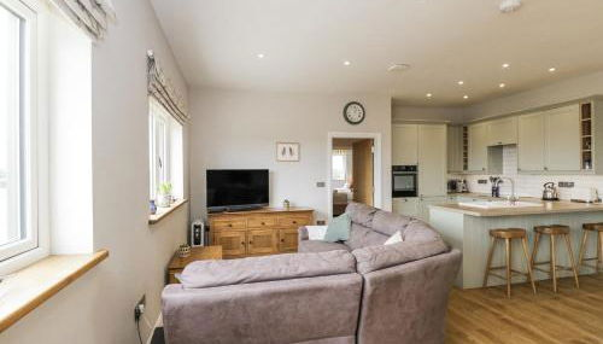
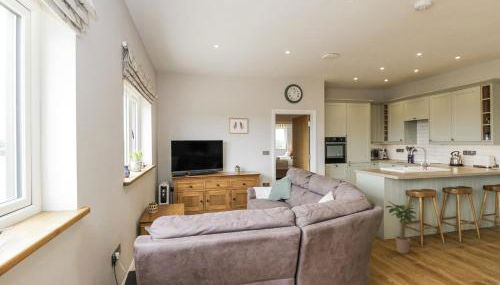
+ potted plant [385,200,417,254]
